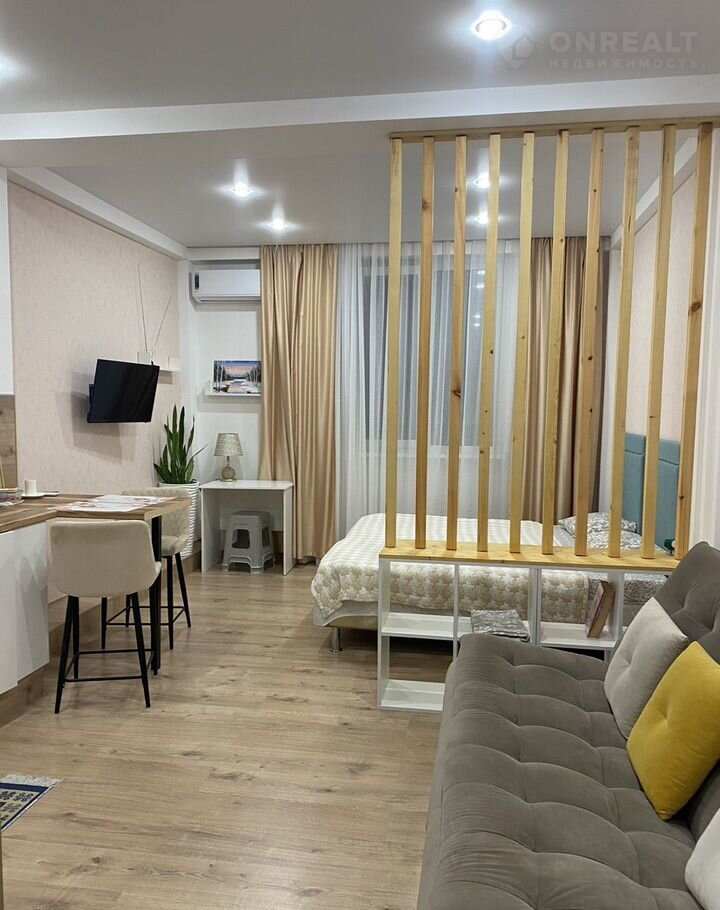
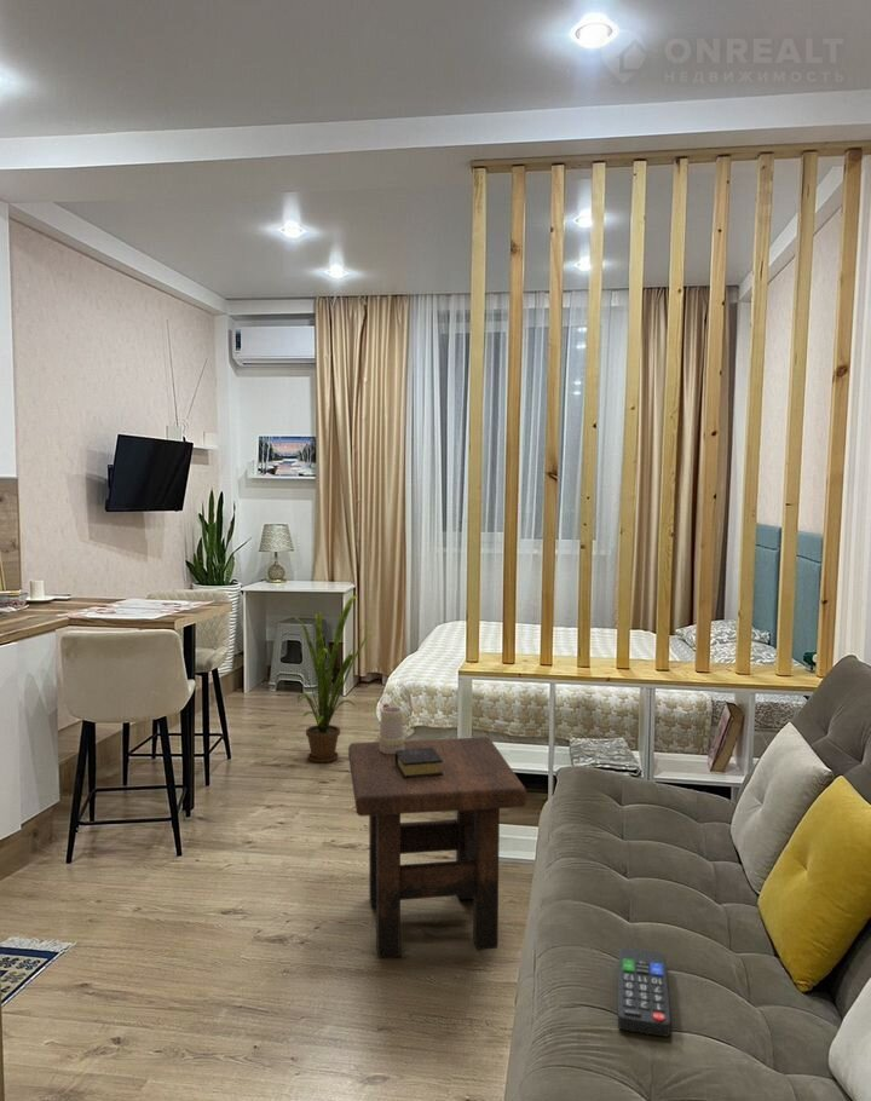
+ house plant [293,593,373,763]
+ side table [347,736,527,959]
+ book [394,748,443,779]
+ remote control [617,947,671,1038]
+ mug [377,702,405,754]
